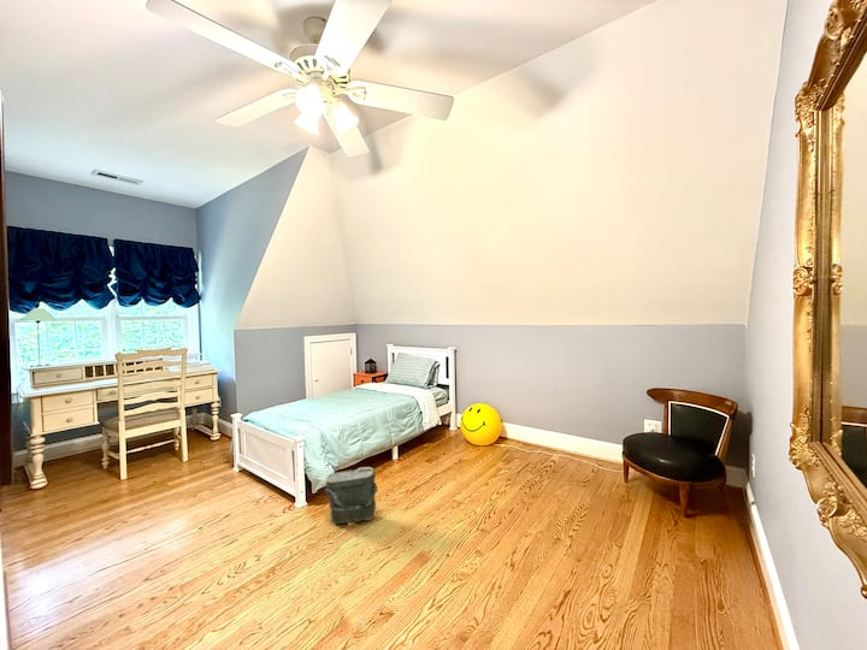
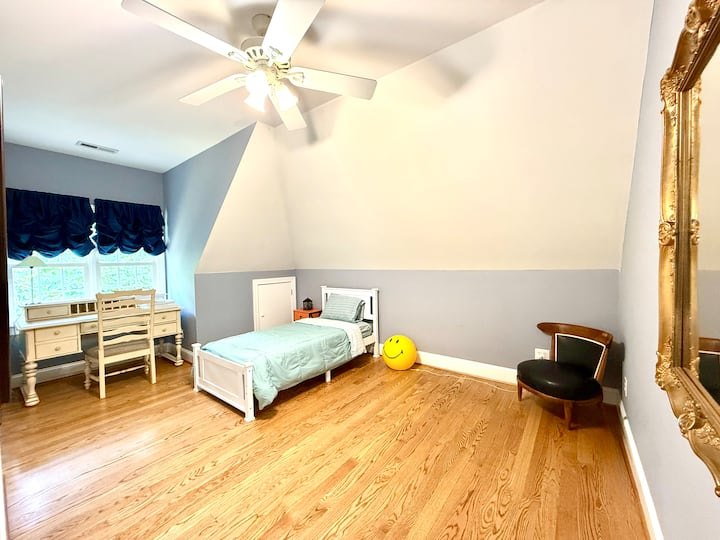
- bag [324,466,379,526]
